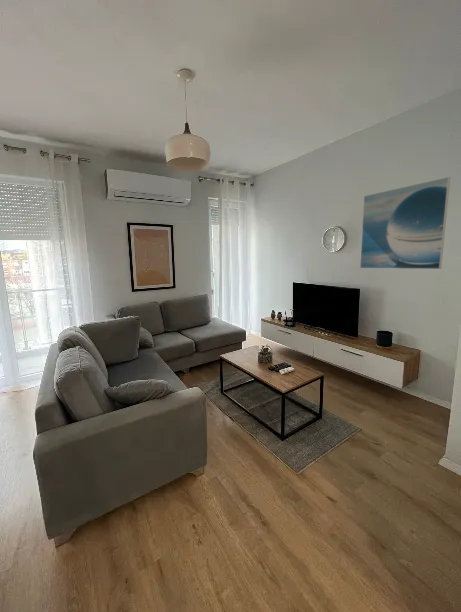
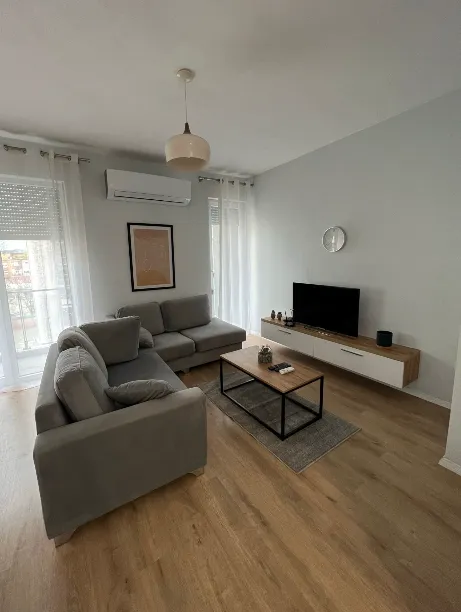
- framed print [359,176,451,270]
